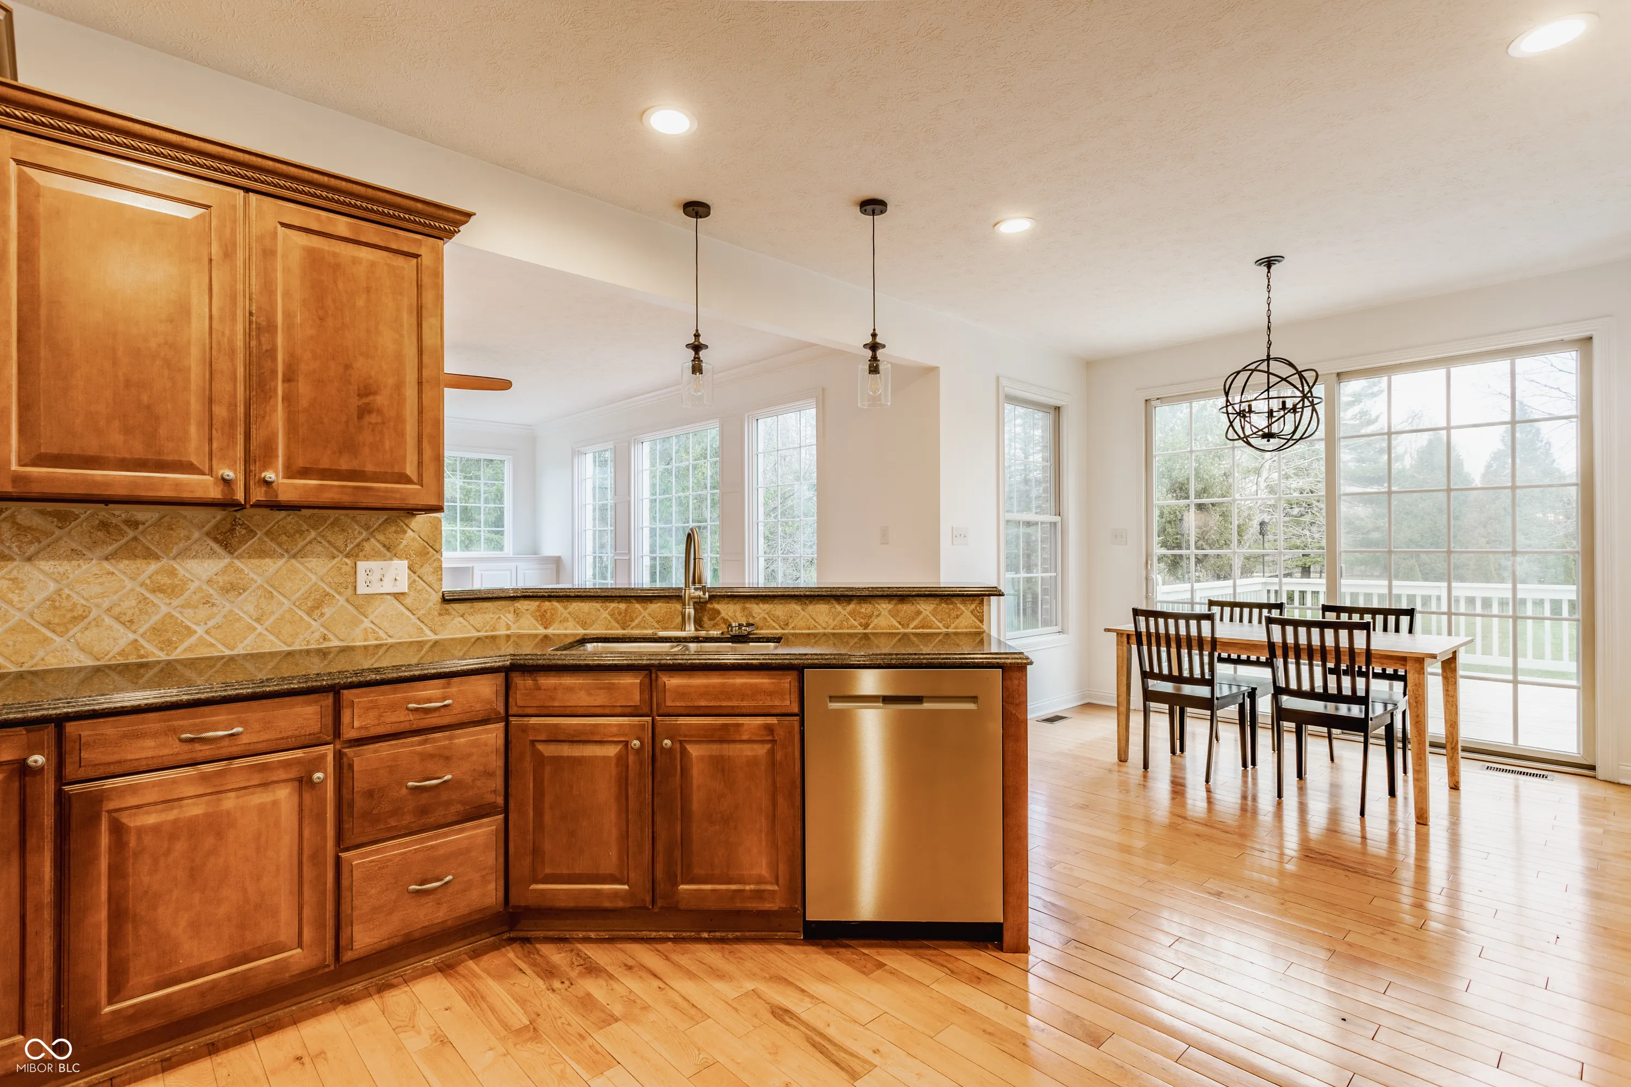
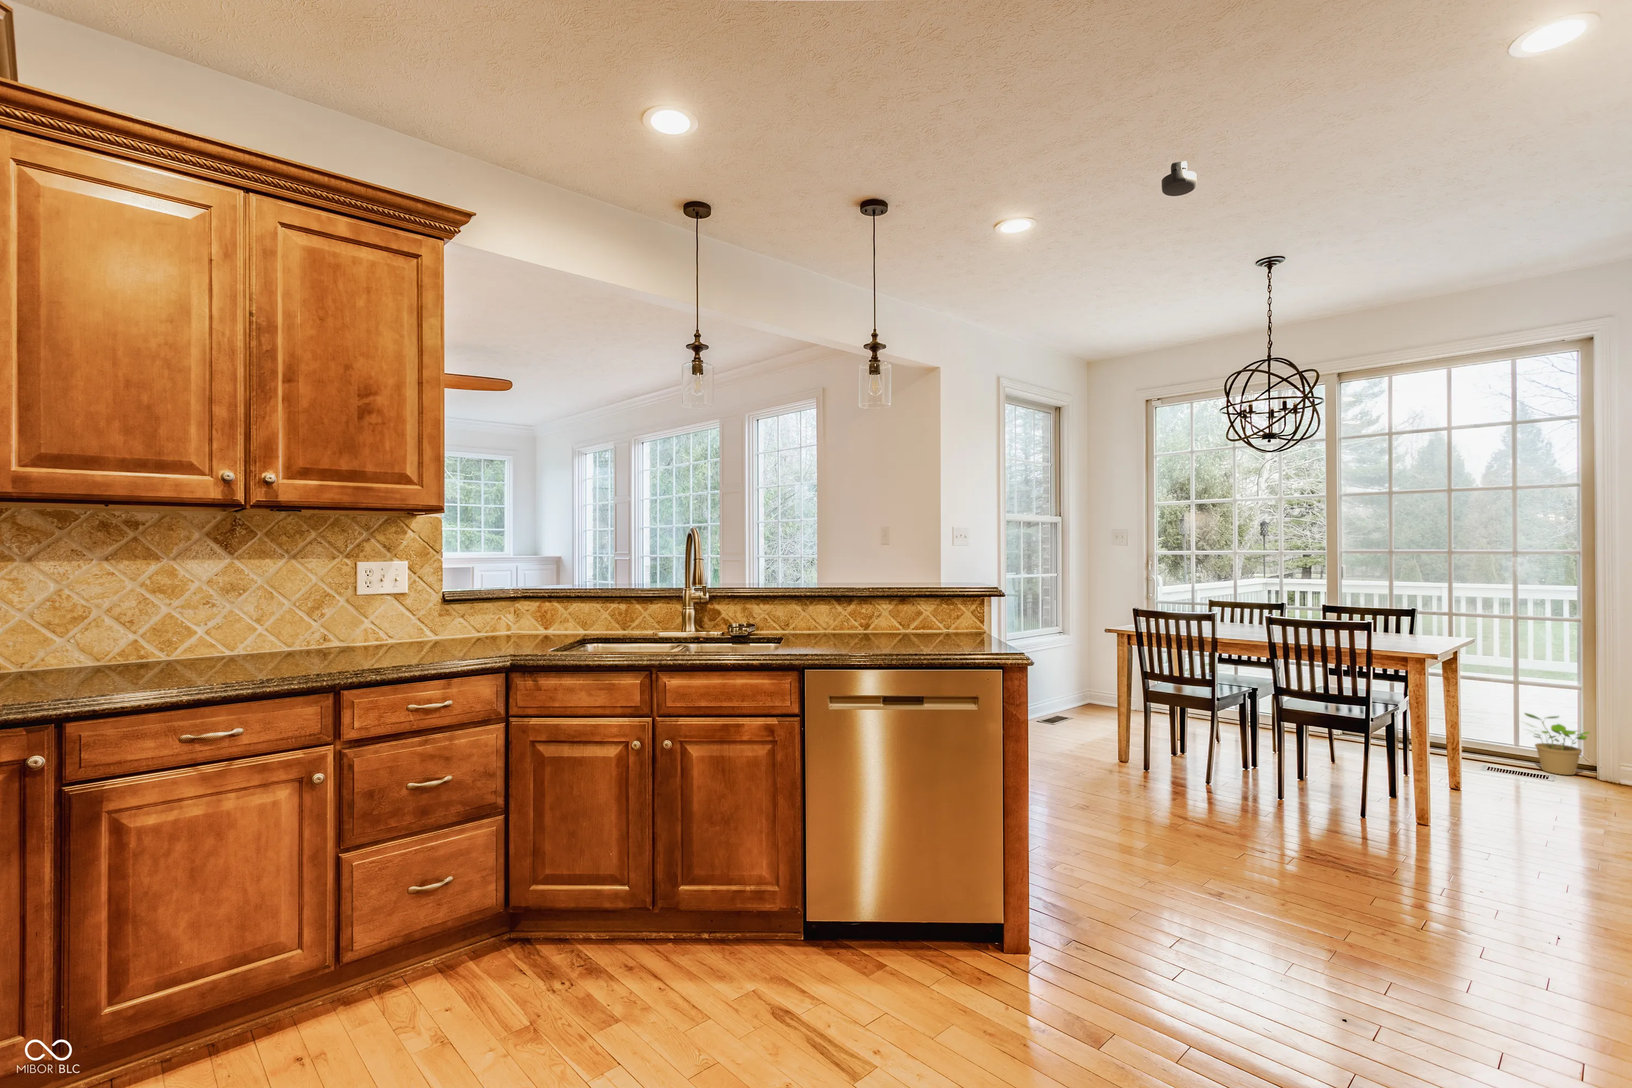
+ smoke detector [1161,160,1197,197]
+ potted plant [1520,712,1591,776]
